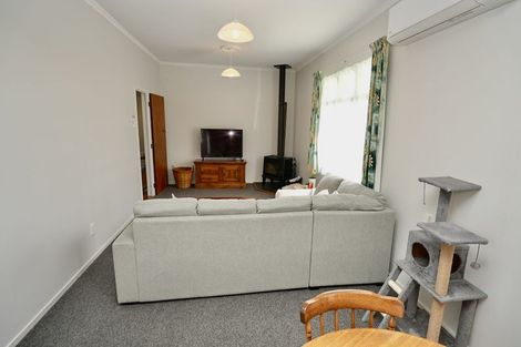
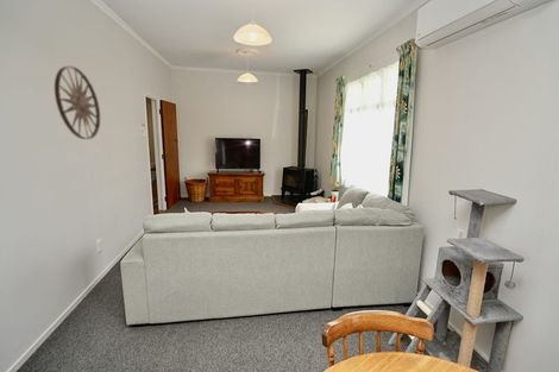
+ wall art [54,65,101,140]
